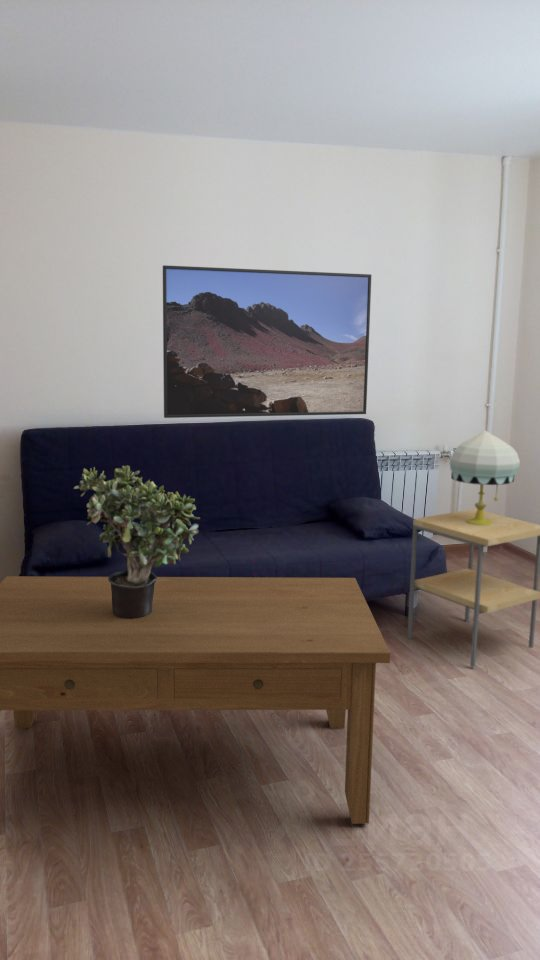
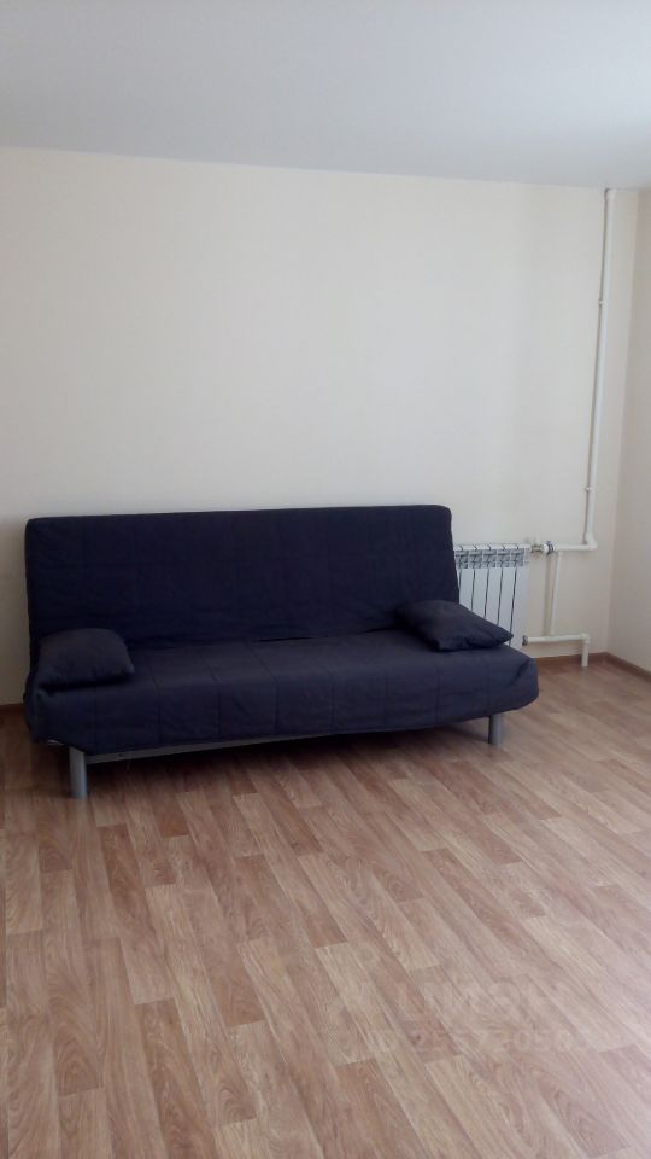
- coffee table [0,575,391,825]
- potted plant [73,464,201,618]
- table lamp [449,429,521,525]
- side table [406,508,540,668]
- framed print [162,264,372,419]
